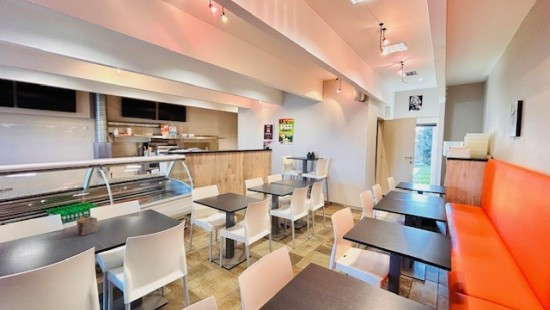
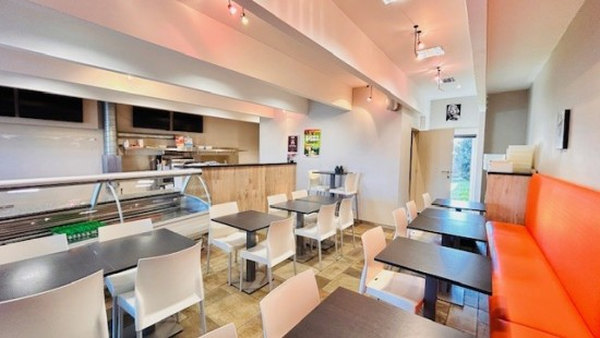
- napkin holder [76,216,99,236]
